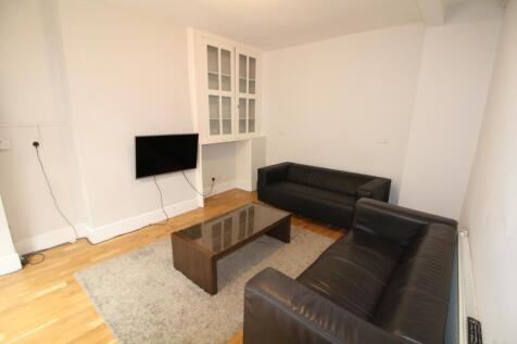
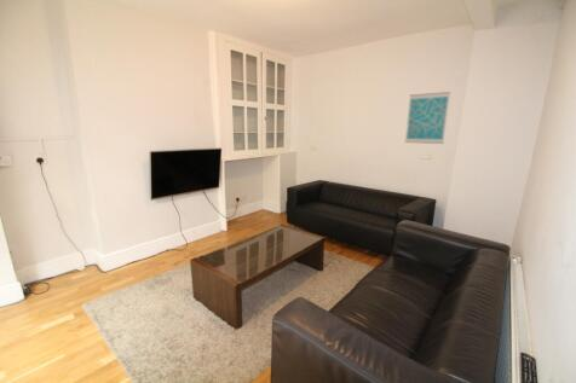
+ wall art [404,91,451,145]
